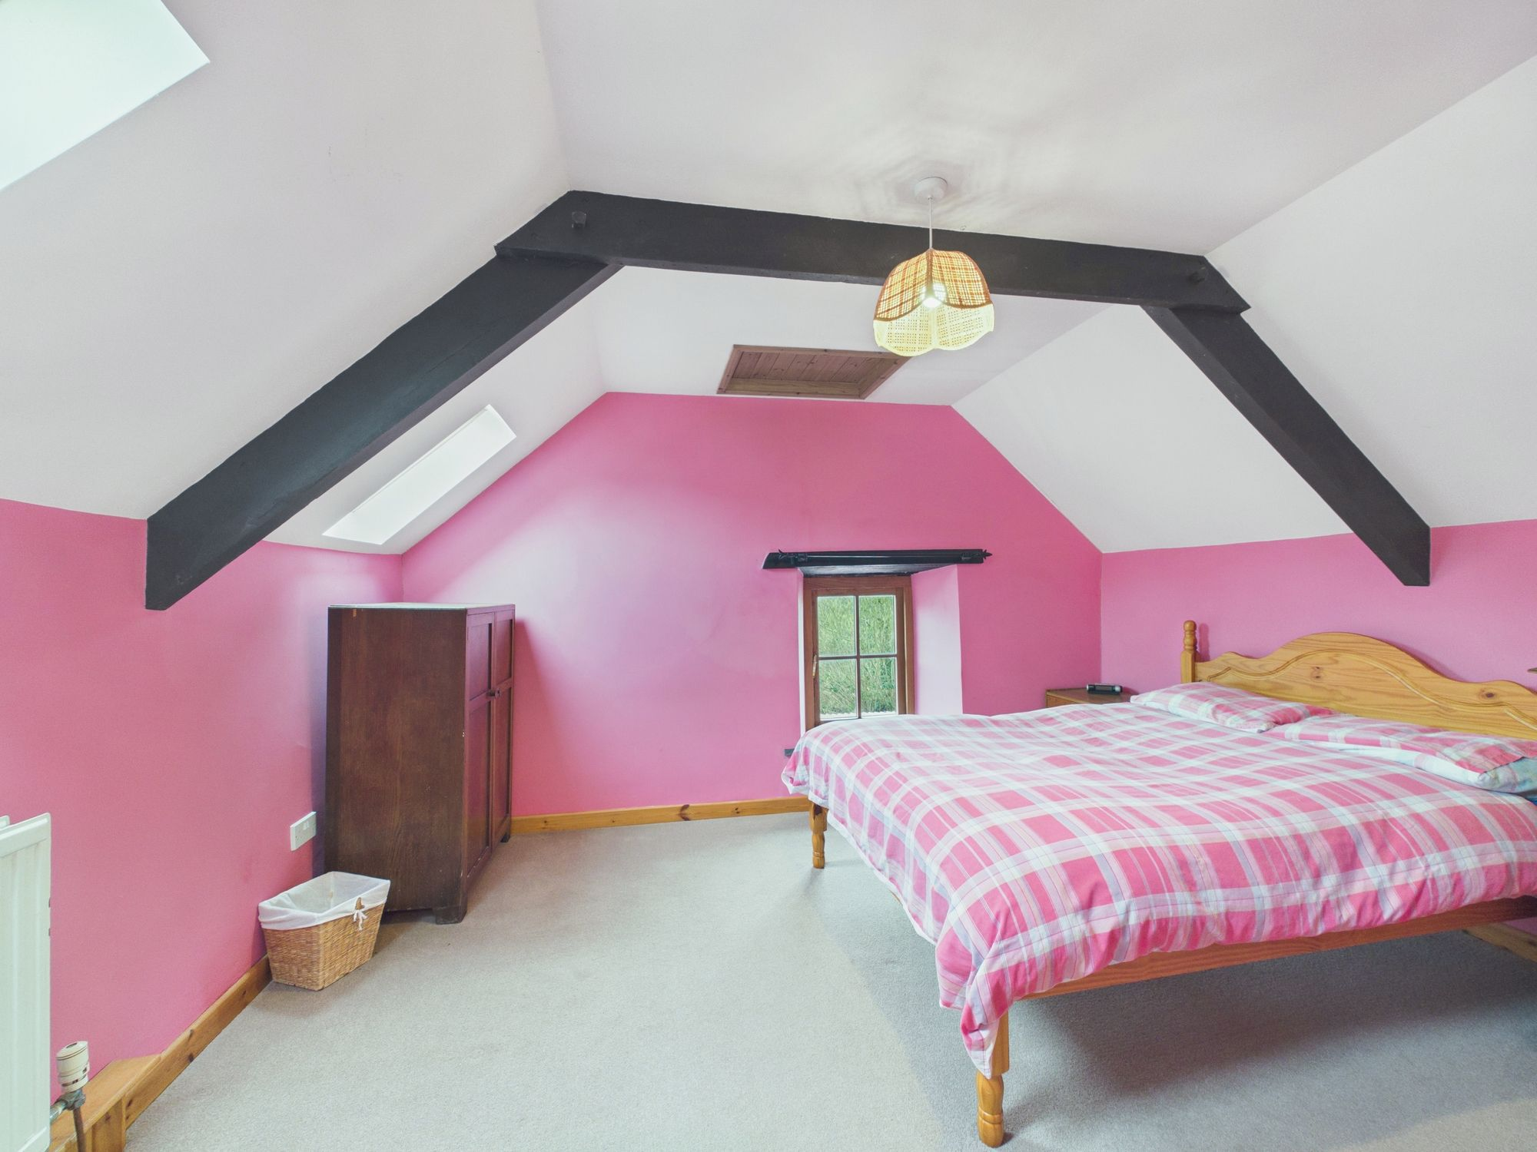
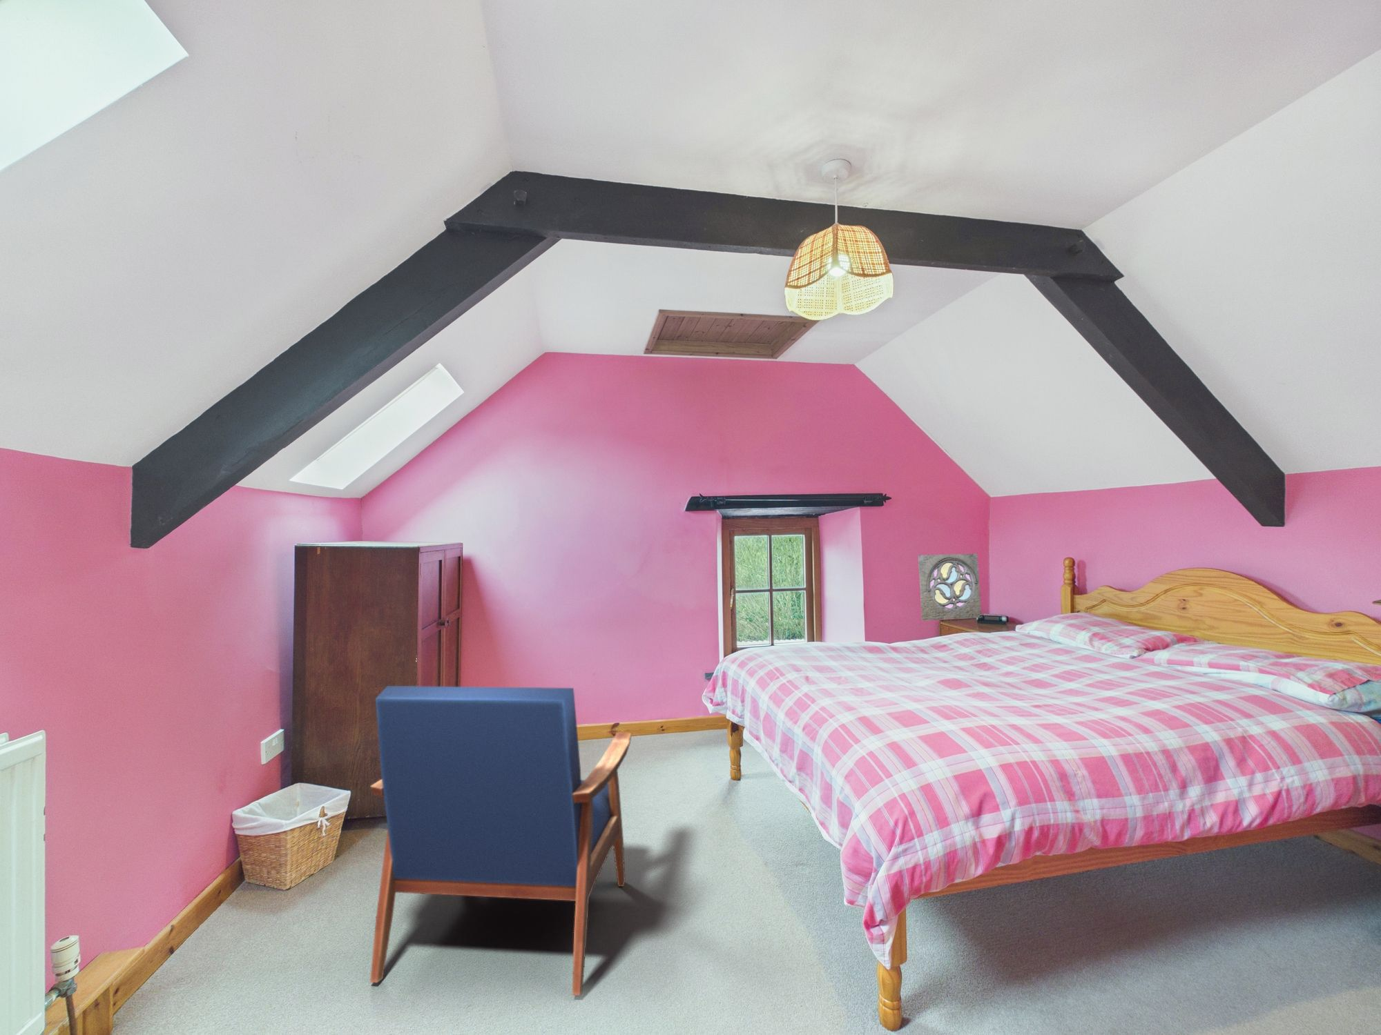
+ armchair [370,685,633,996]
+ wall ornament [918,552,982,621]
